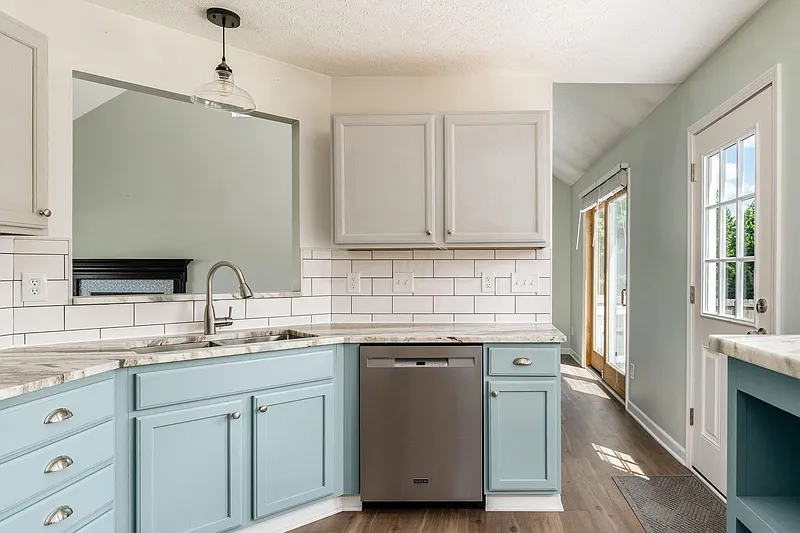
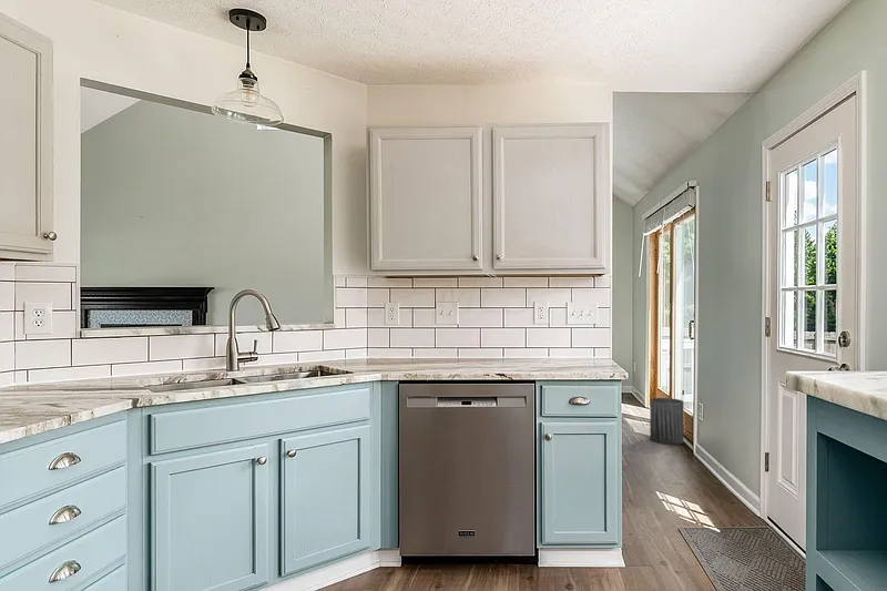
+ trash can [649,397,684,446]
